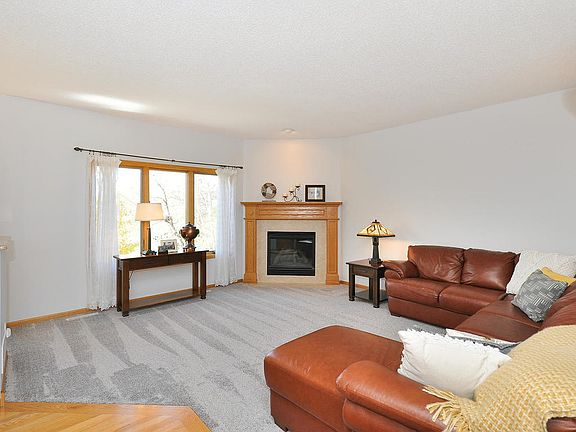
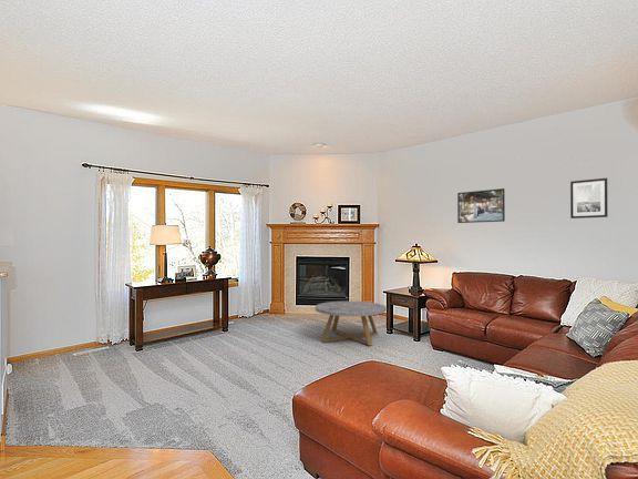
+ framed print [456,187,506,224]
+ coffee table [315,300,388,346]
+ wall art [569,177,609,220]
